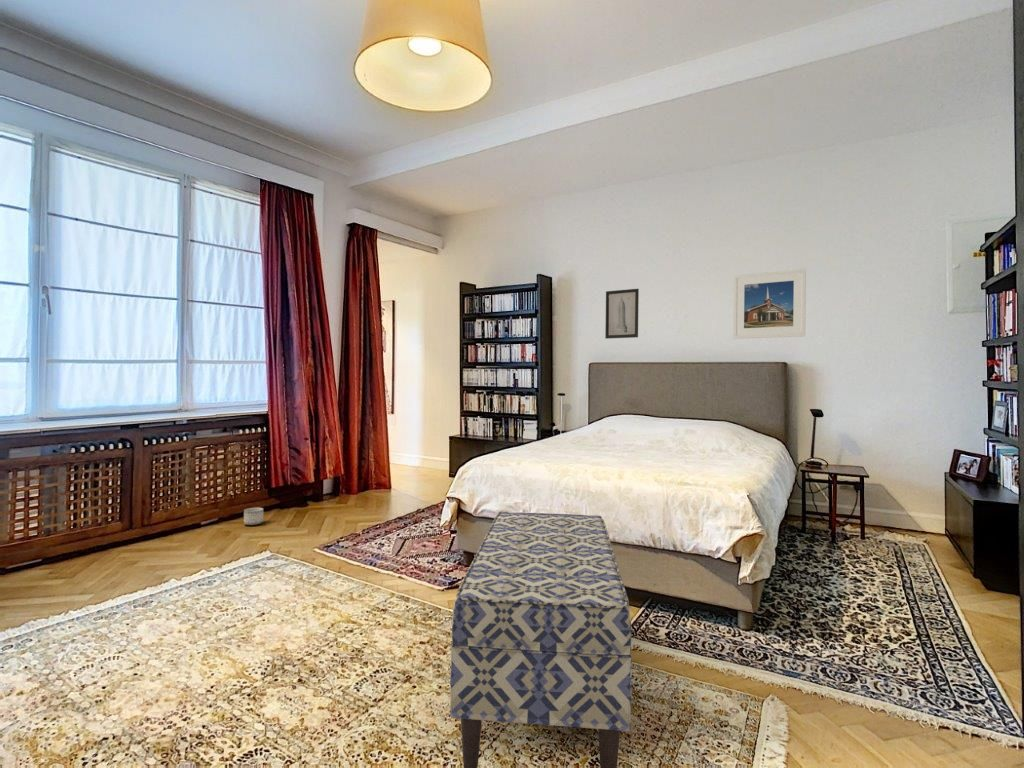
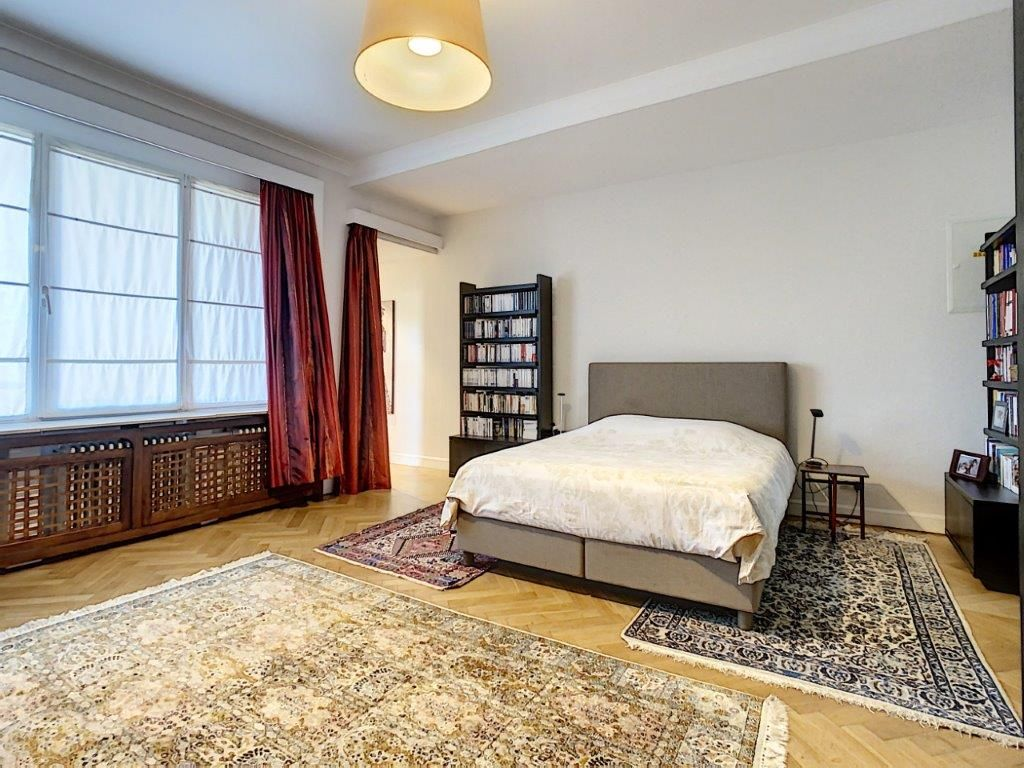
- planter [243,507,264,526]
- wall art [604,288,640,340]
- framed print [732,268,807,340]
- bench [449,511,633,768]
